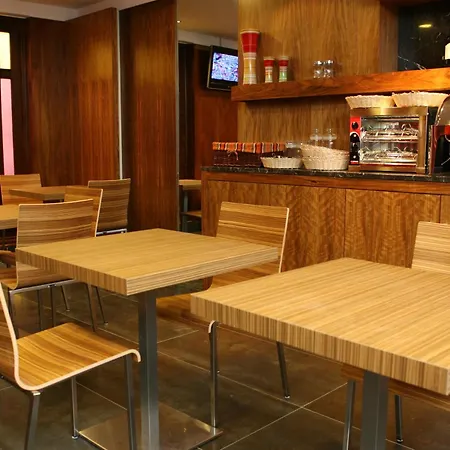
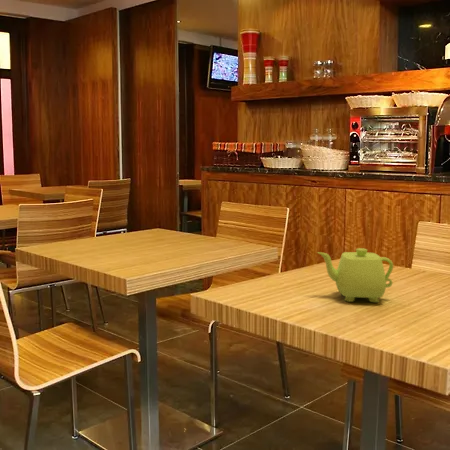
+ teapot [316,247,394,303]
